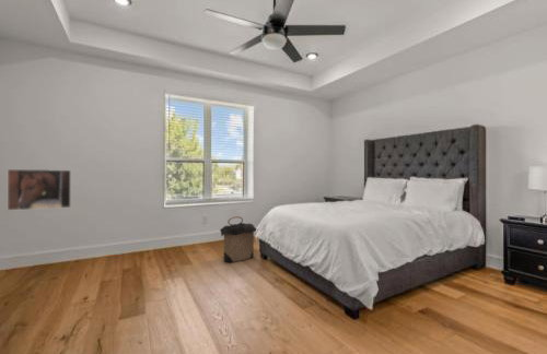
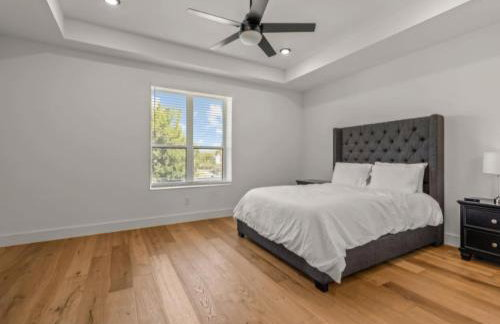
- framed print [7,168,72,212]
- laundry hamper [219,215,257,263]
